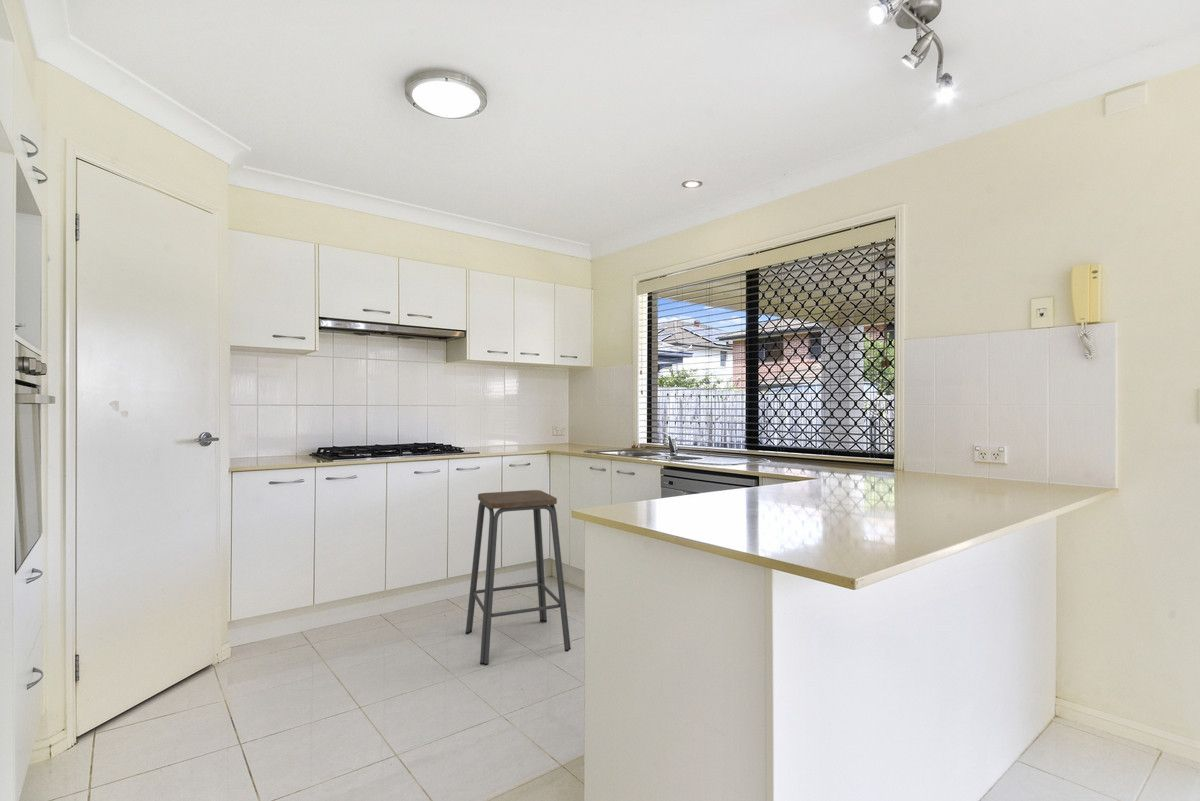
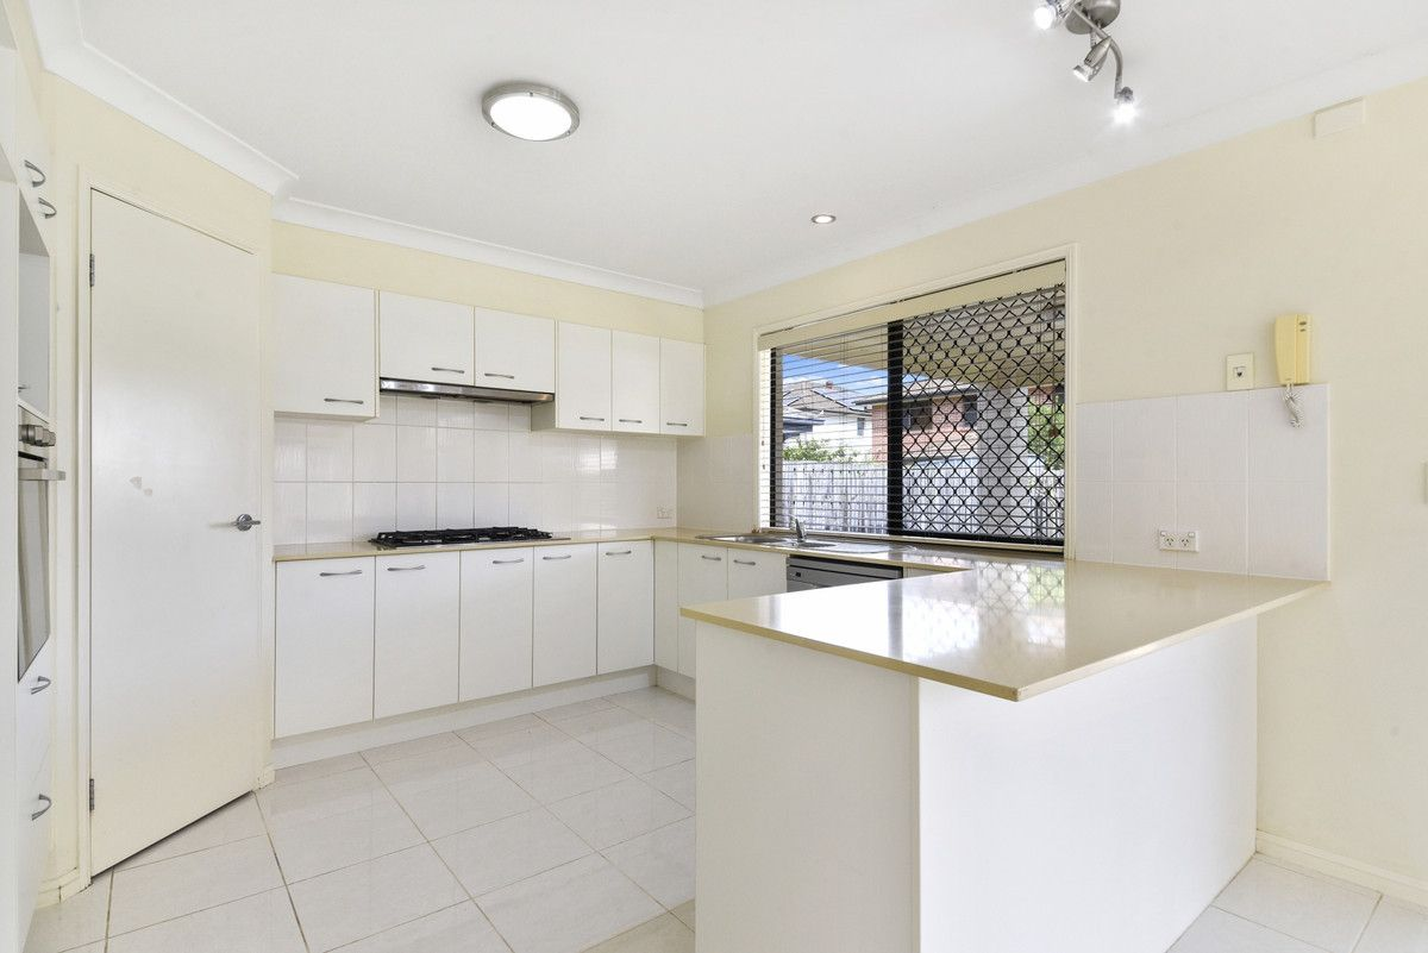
- bar stool [465,489,572,667]
